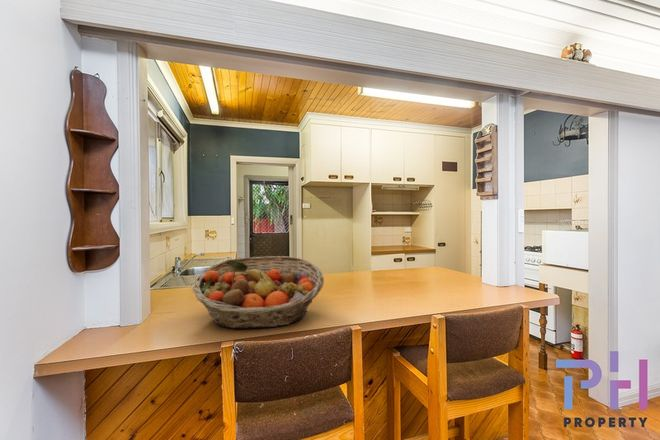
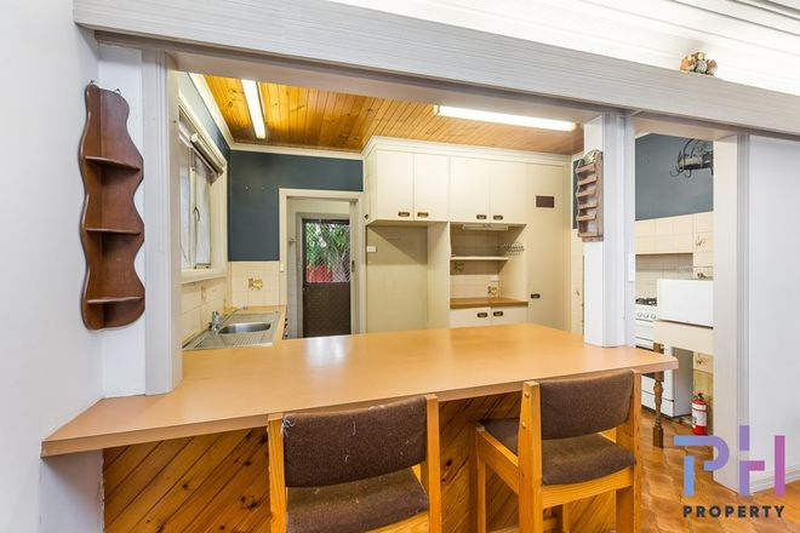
- fruit basket [192,255,325,330]
